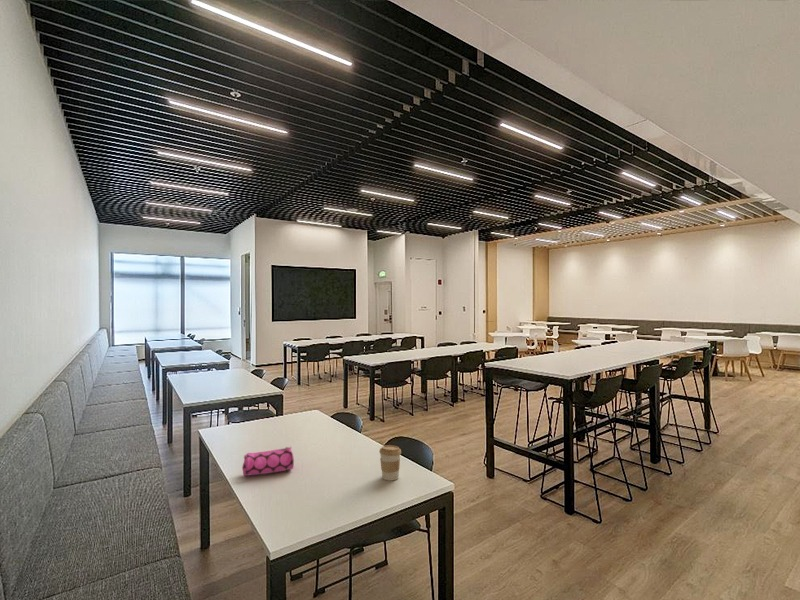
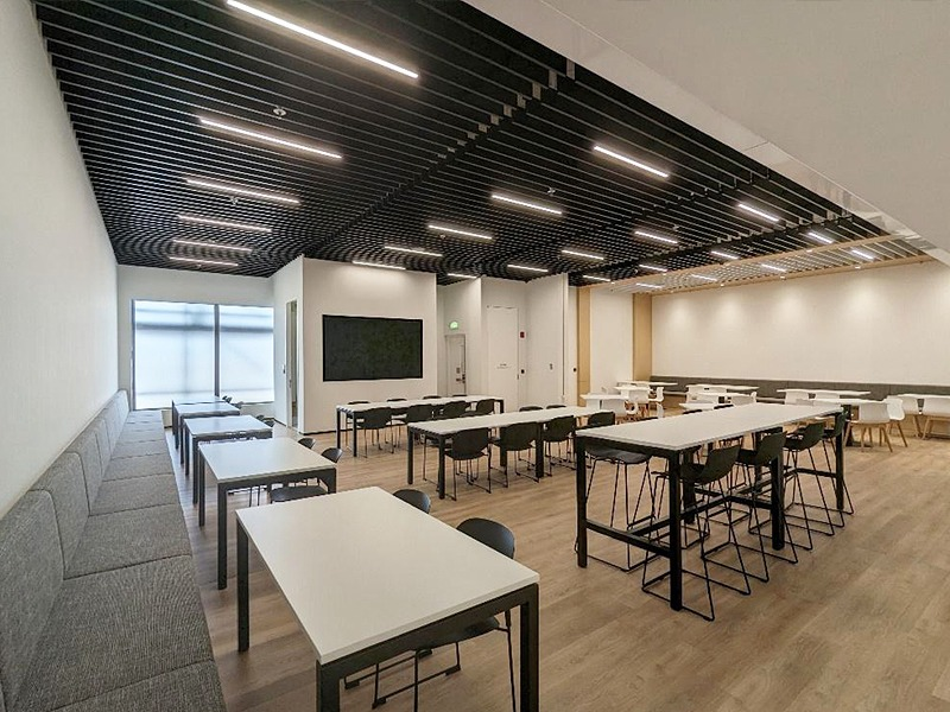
- pencil case [241,445,295,477]
- coffee cup [378,444,402,482]
